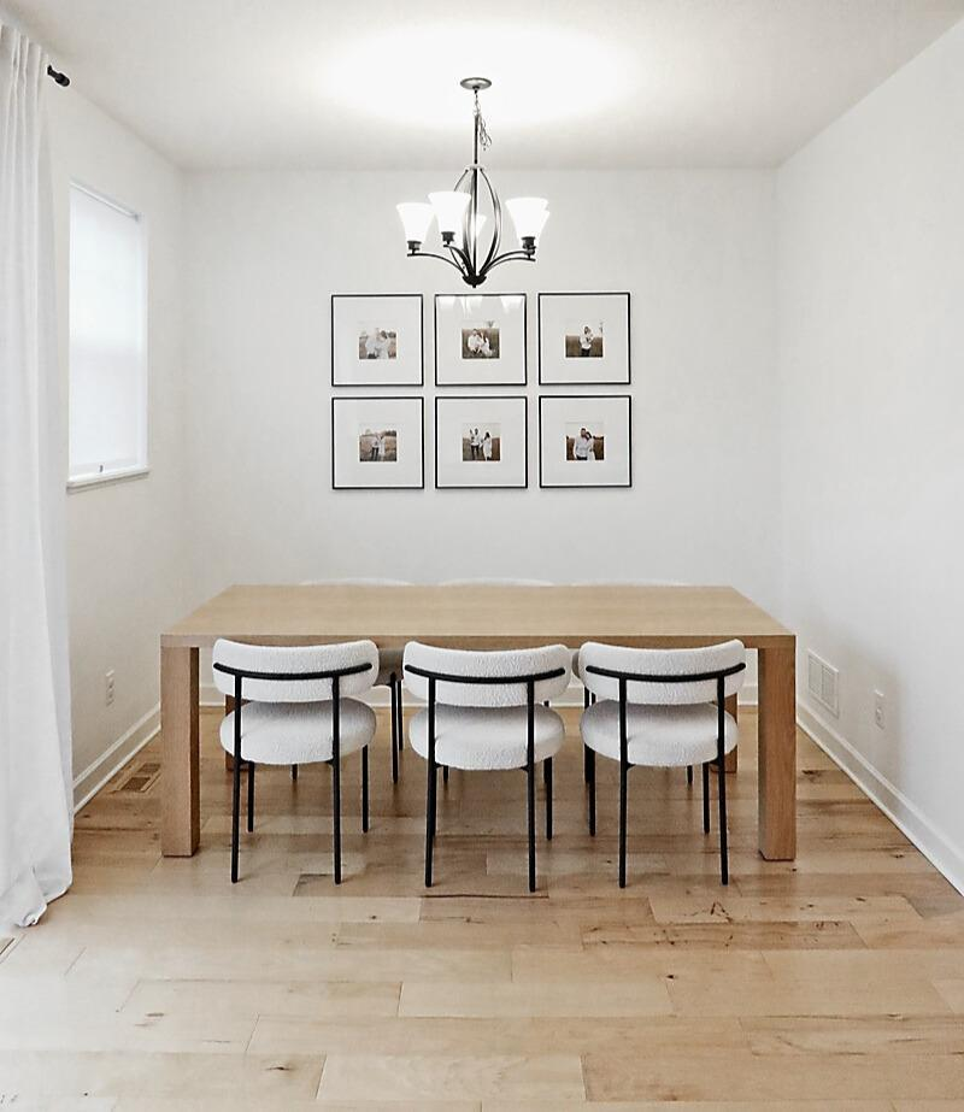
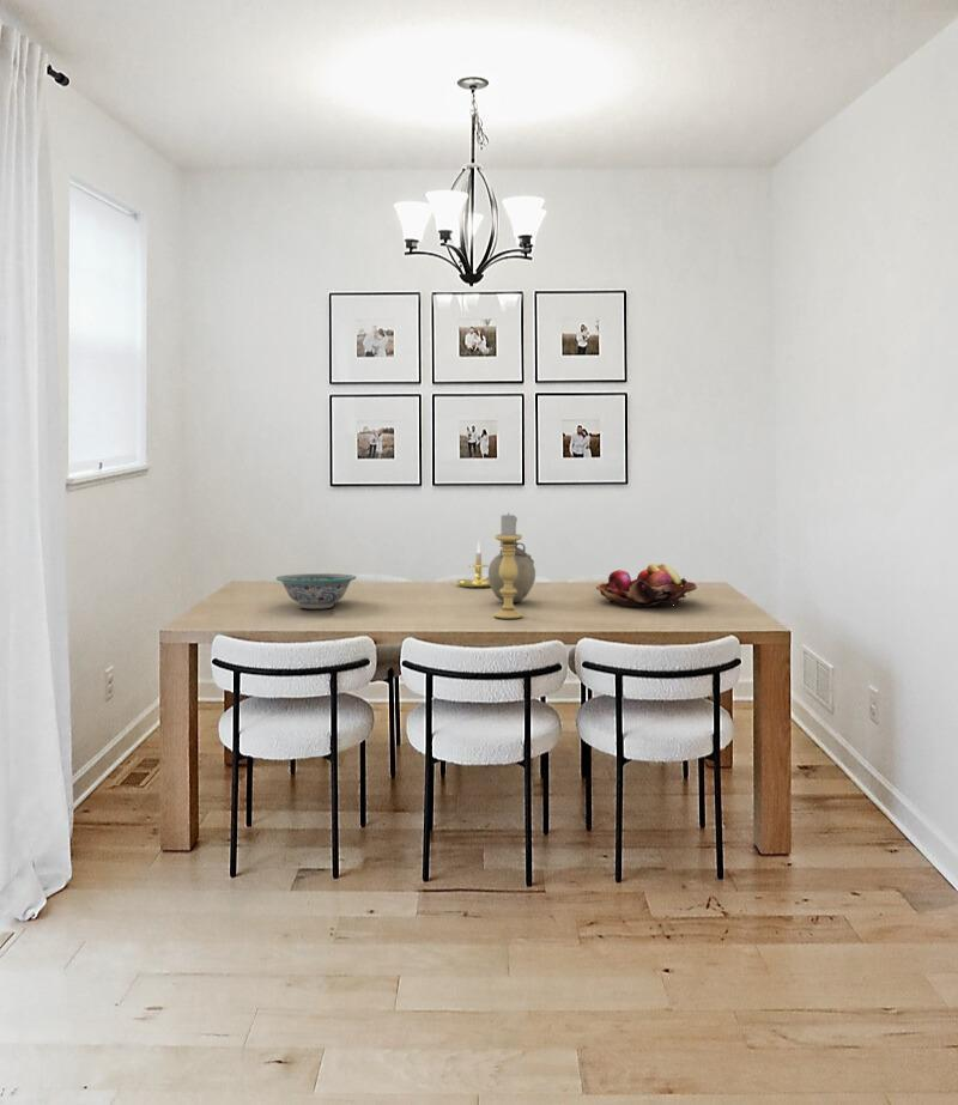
+ fruit basket [595,563,698,607]
+ decorative bowl [275,572,357,609]
+ candle holder [493,511,523,619]
+ candle holder [455,540,491,588]
+ vase [487,541,536,603]
